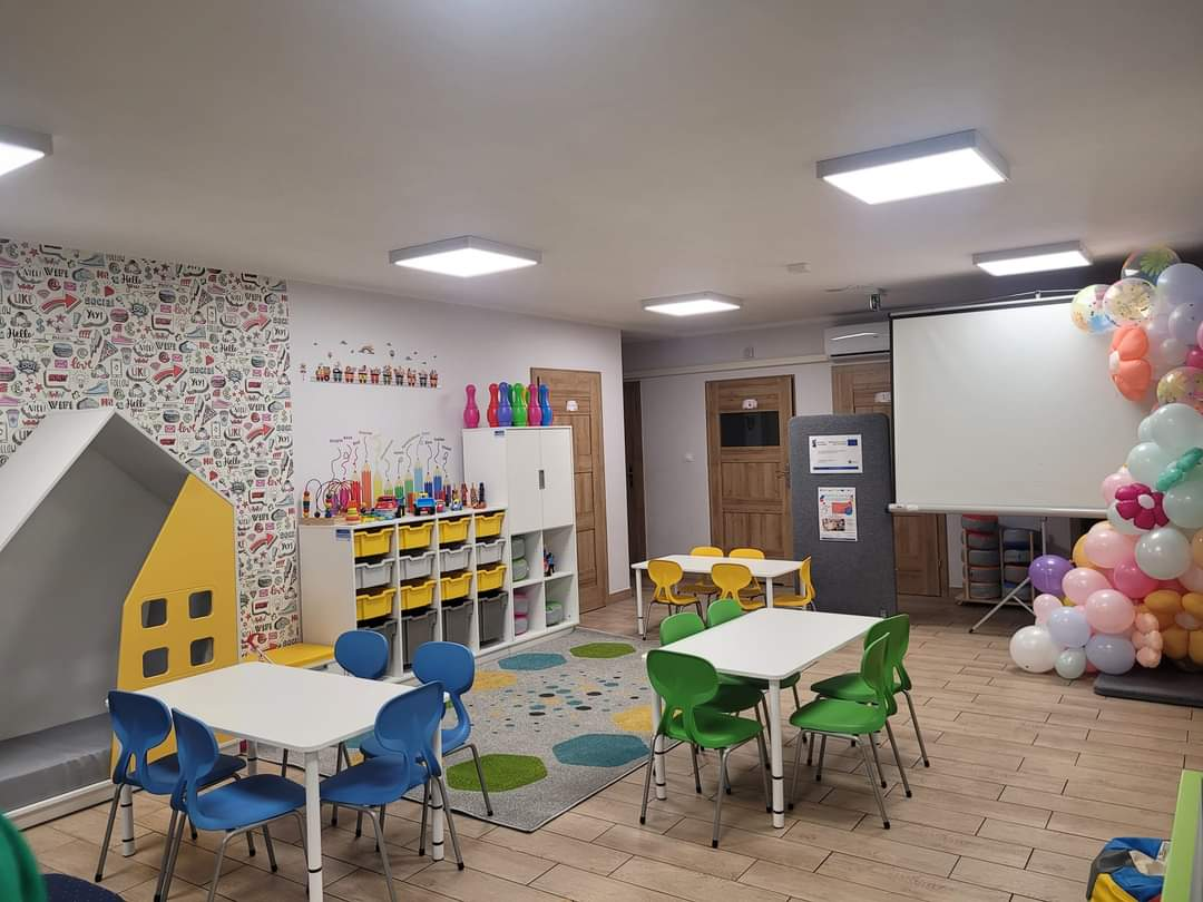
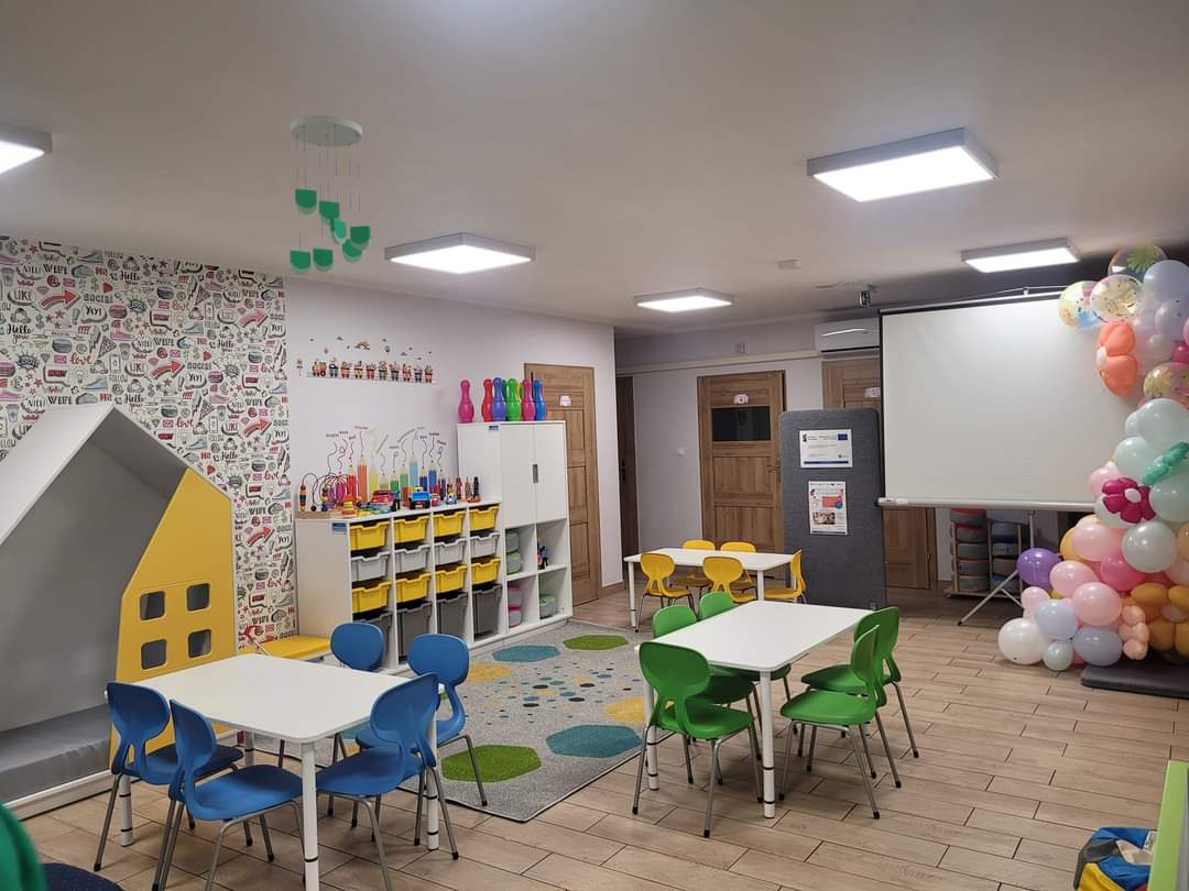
+ ceiling mobile [288,114,372,276]
